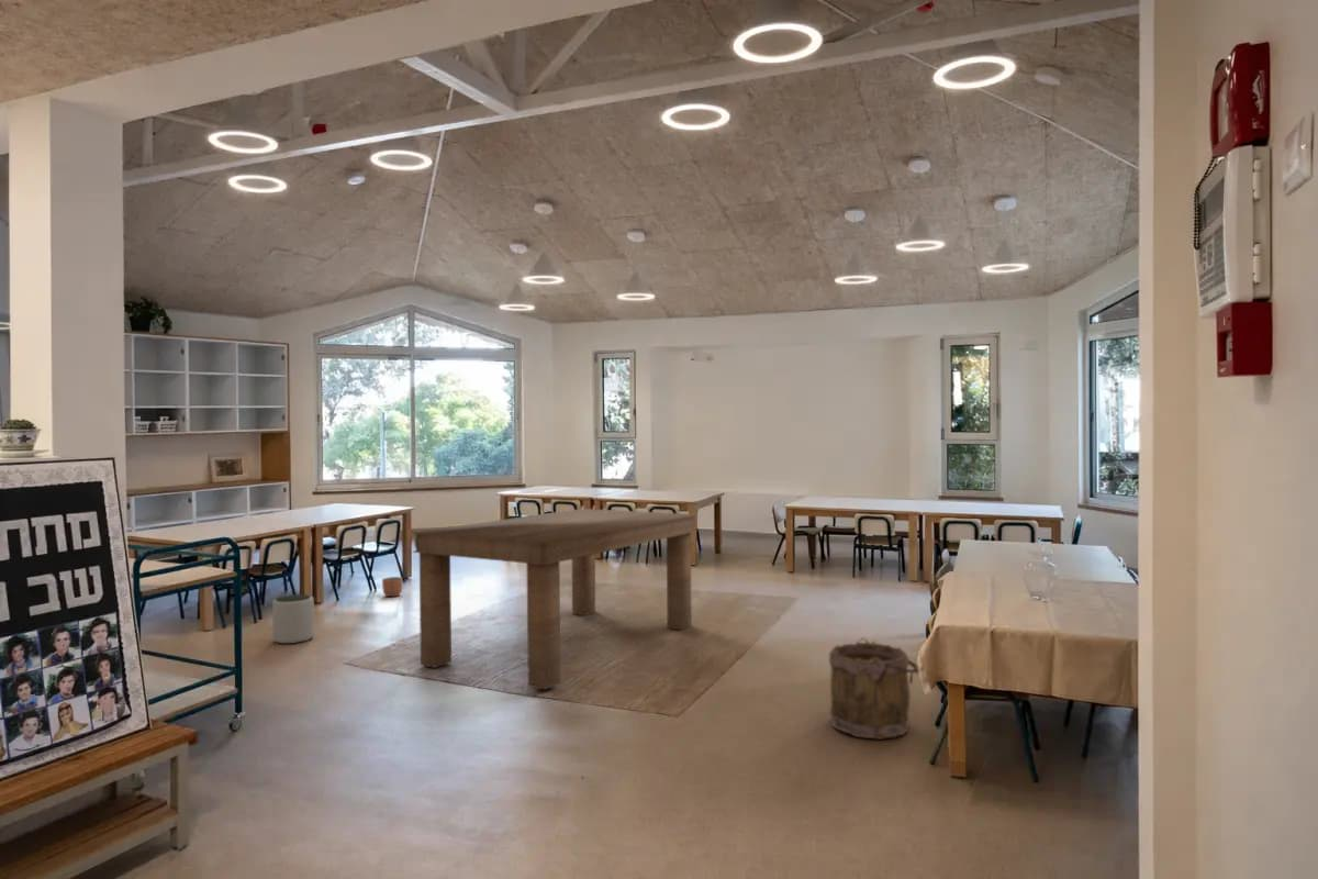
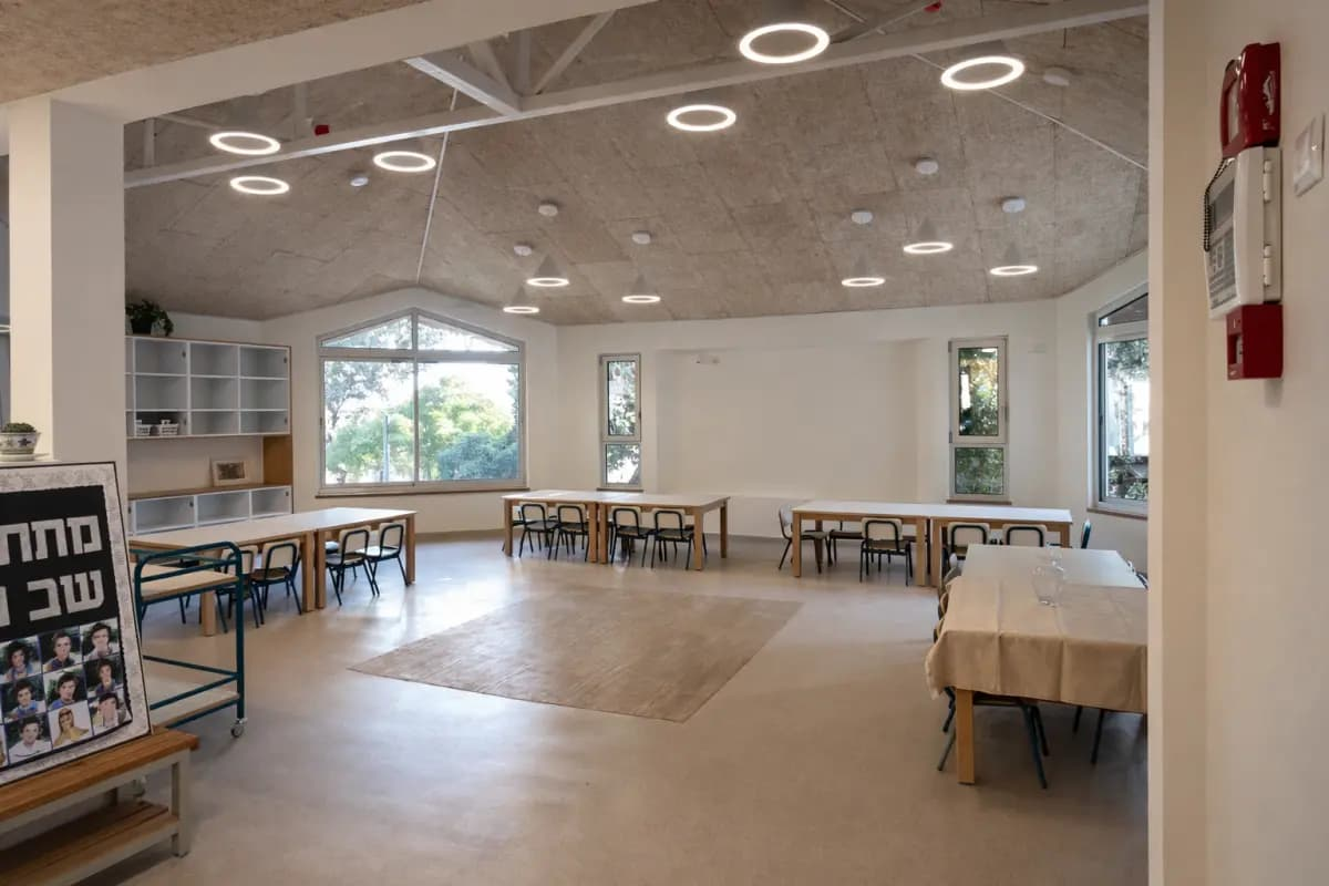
- dining table [411,508,699,690]
- planter [381,576,403,598]
- plant pot [271,593,315,645]
- bucket [828,636,919,741]
